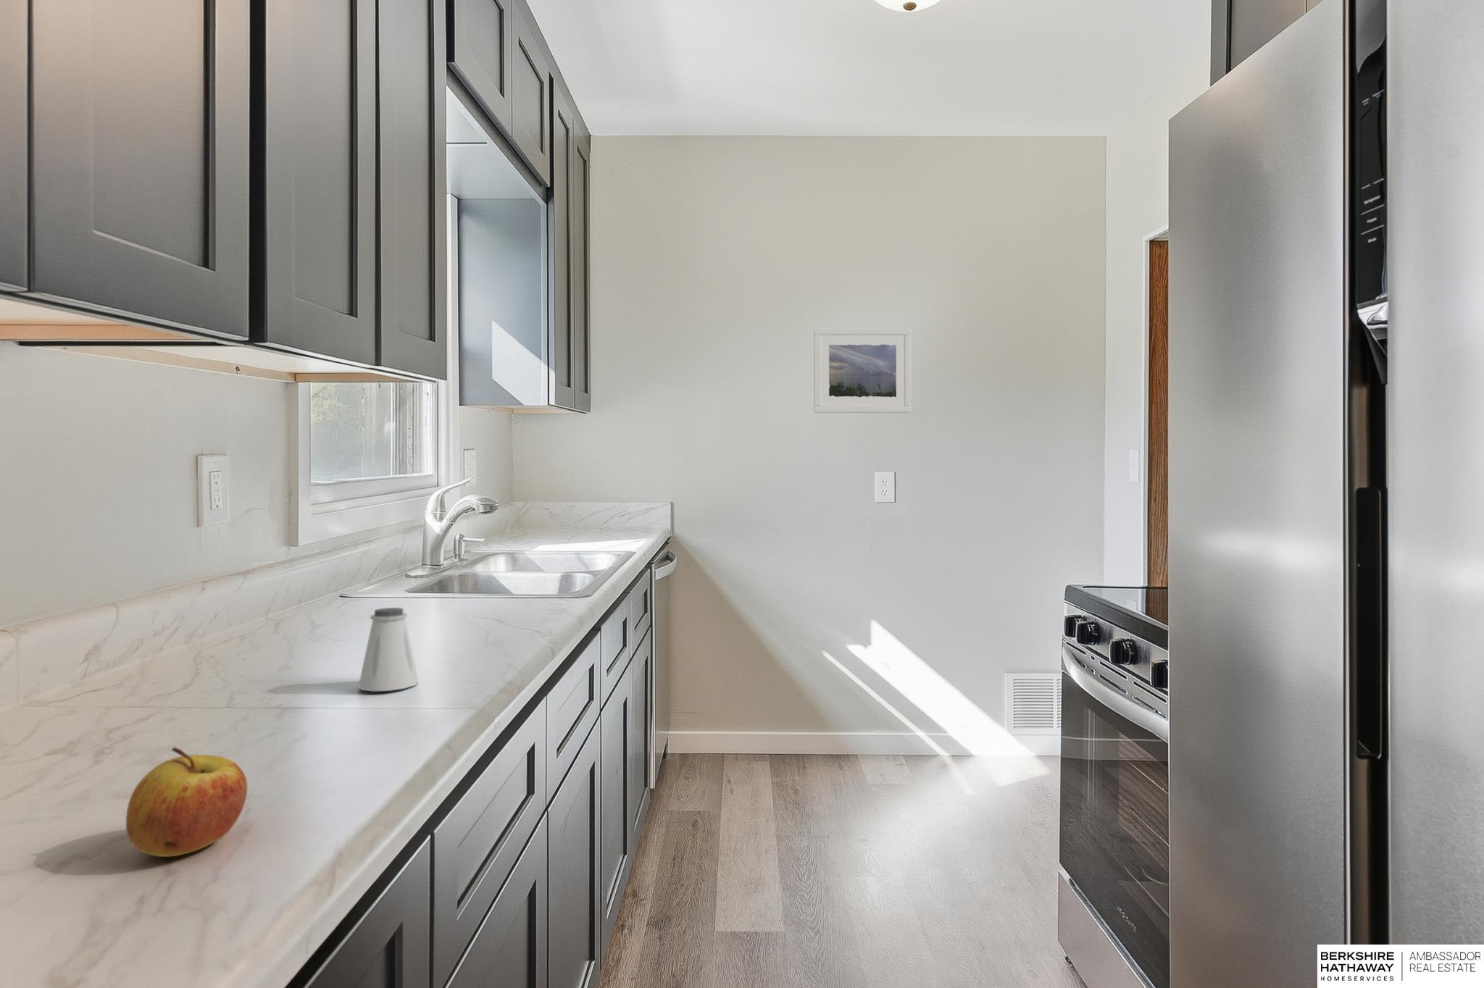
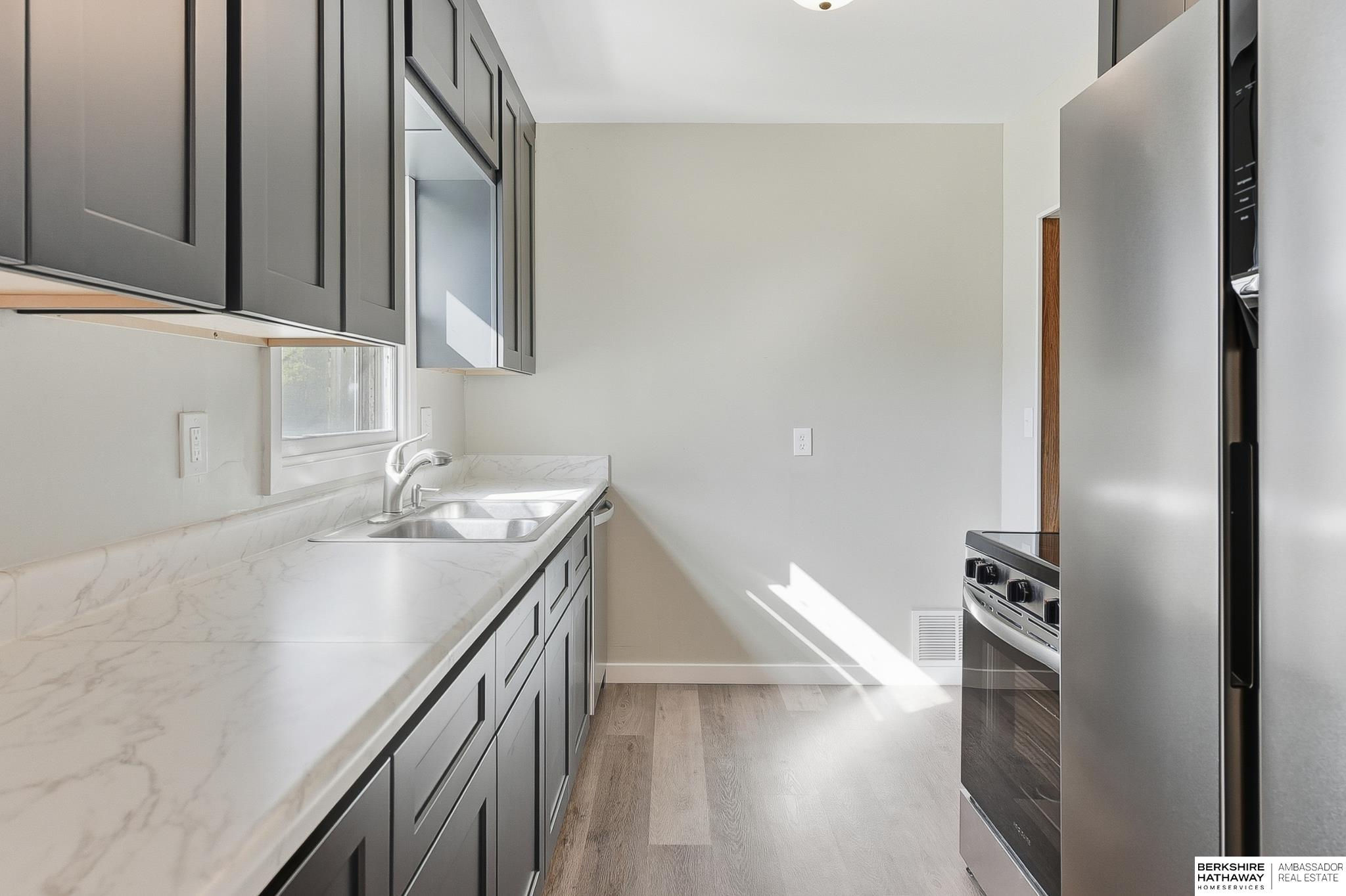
- saltshaker [357,606,420,692]
- apple [126,747,248,858]
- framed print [813,327,912,414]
